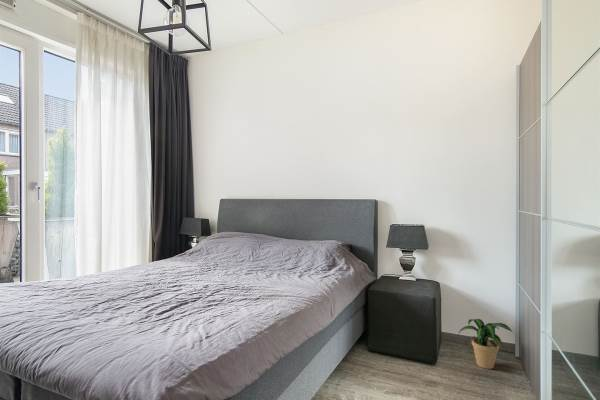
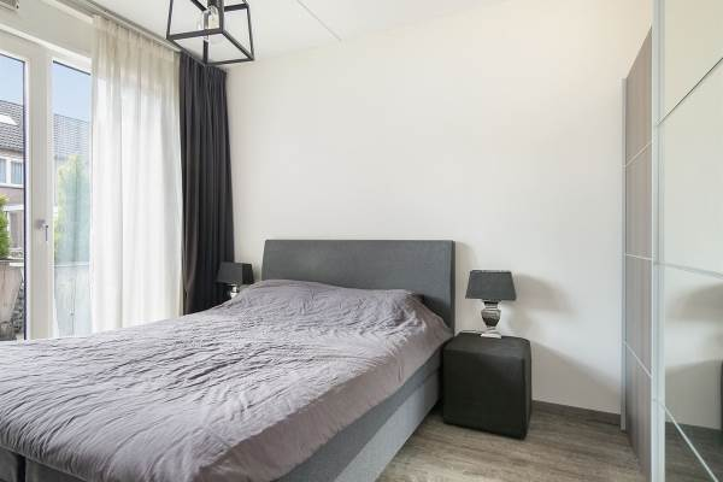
- potted plant [457,318,515,370]
